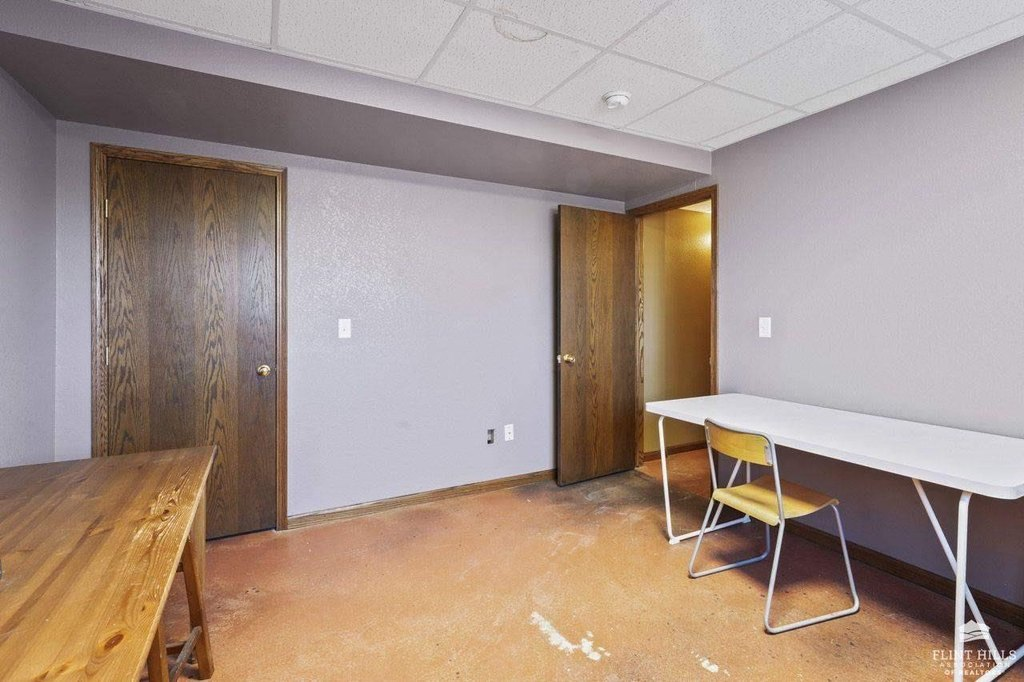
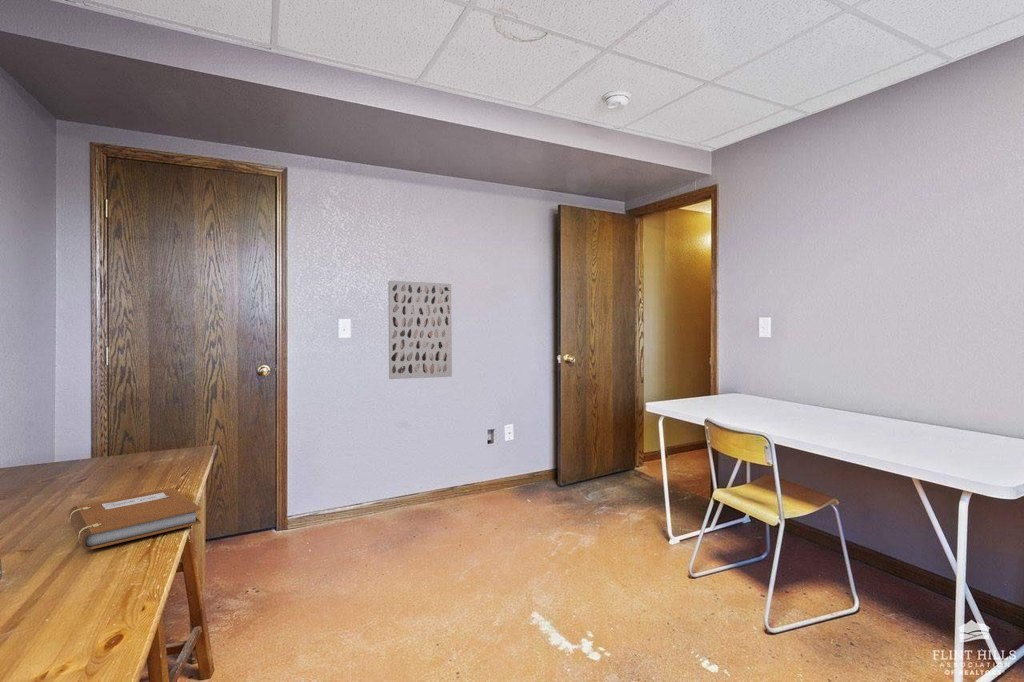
+ wall art [387,280,453,380]
+ notebook [68,487,202,551]
